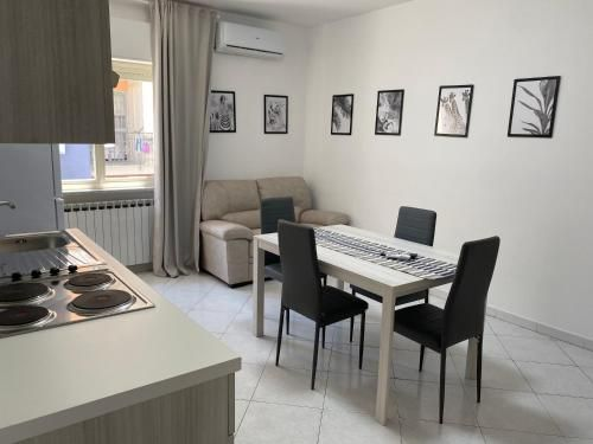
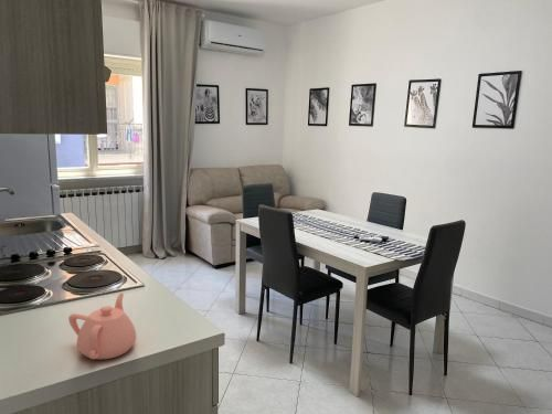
+ teapot [67,291,138,361]
